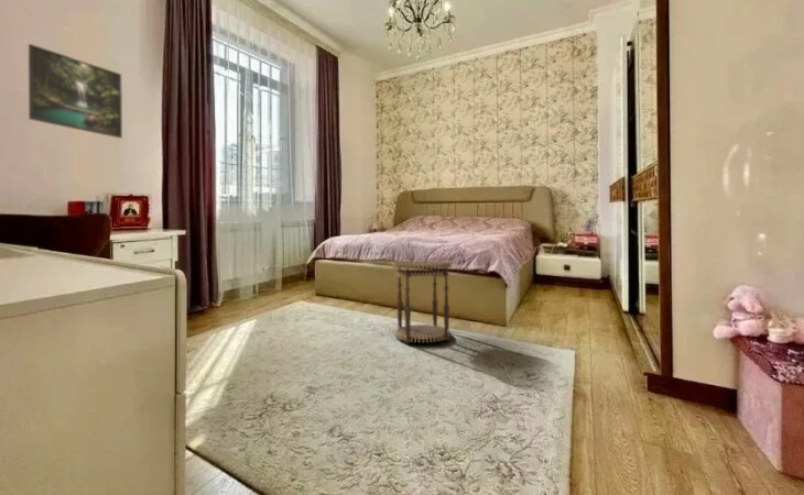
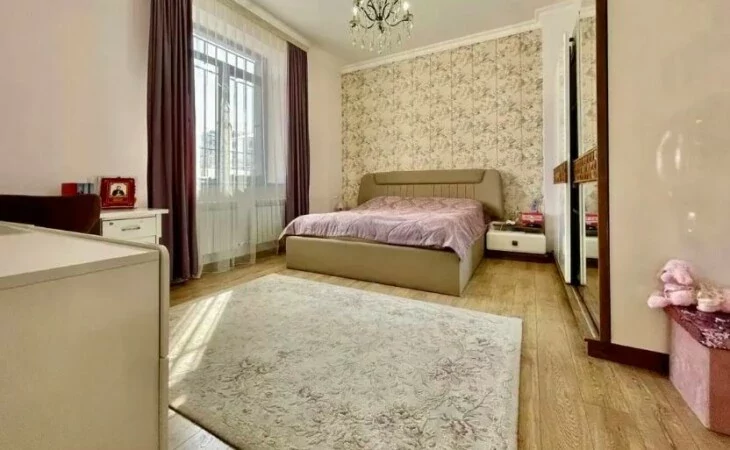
- side table [390,260,454,344]
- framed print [28,43,123,140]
